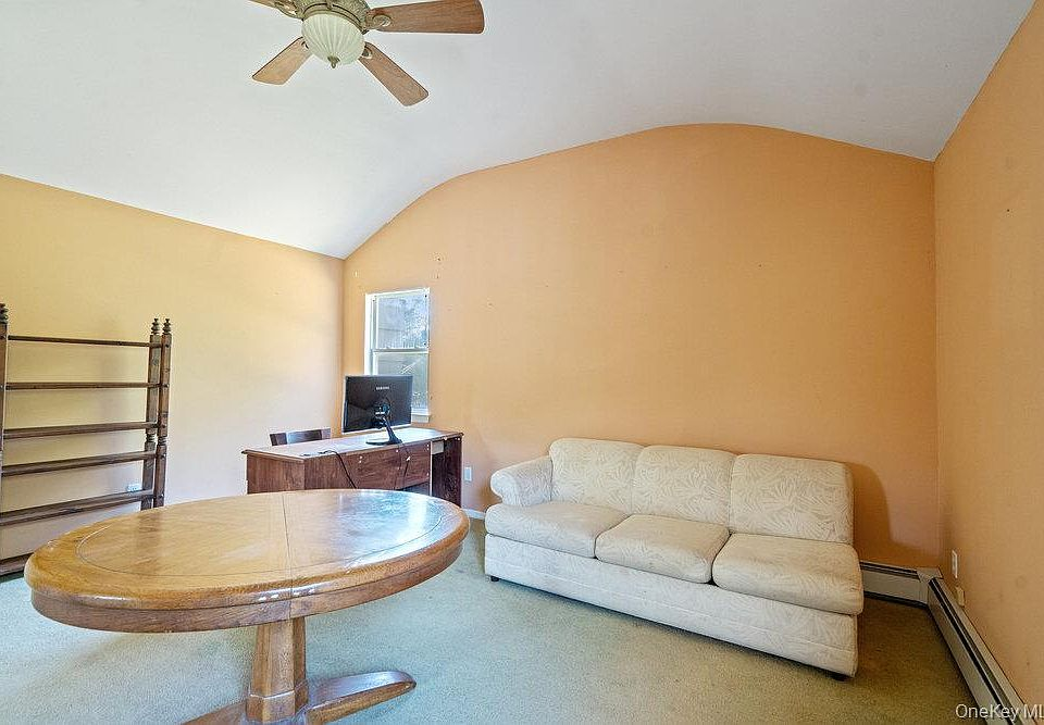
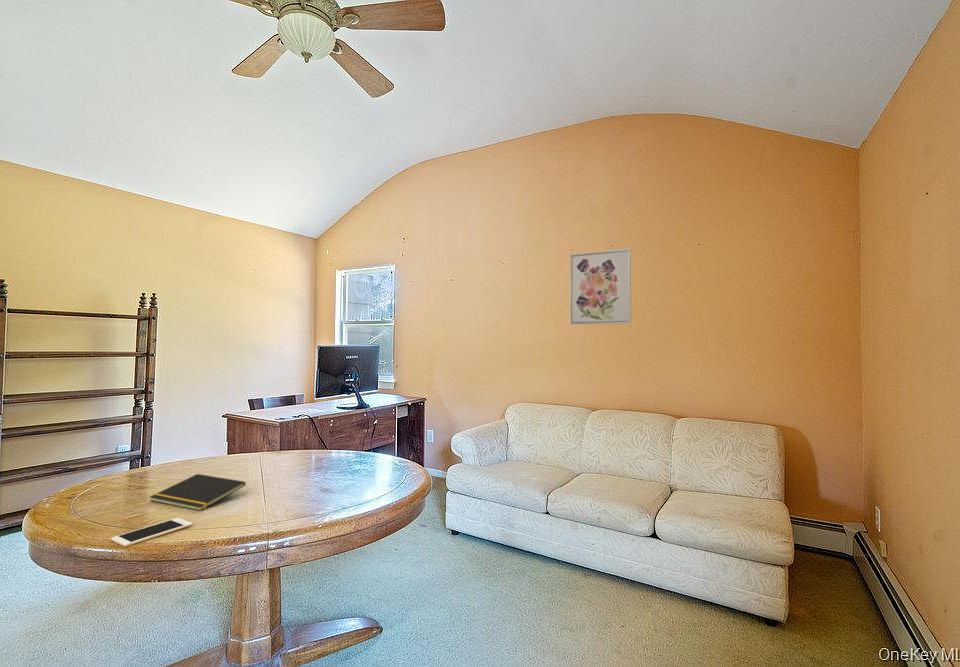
+ notepad [149,473,247,512]
+ wall art [569,248,632,326]
+ cell phone [110,517,194,547]
